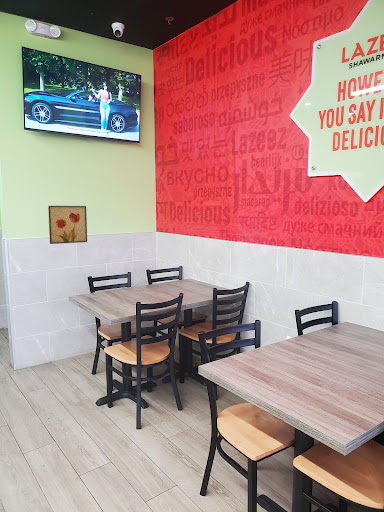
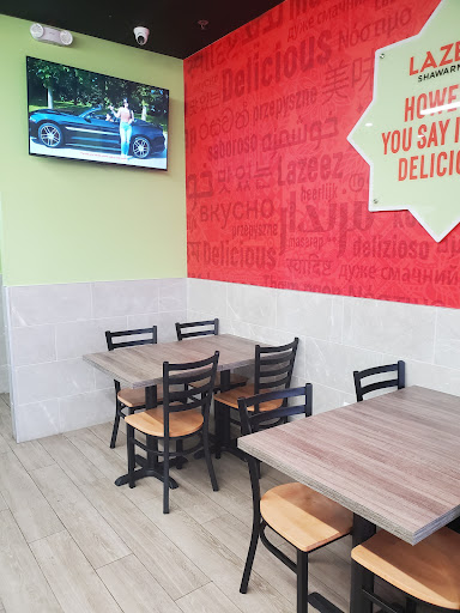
- wall art [47,205,88,245]
